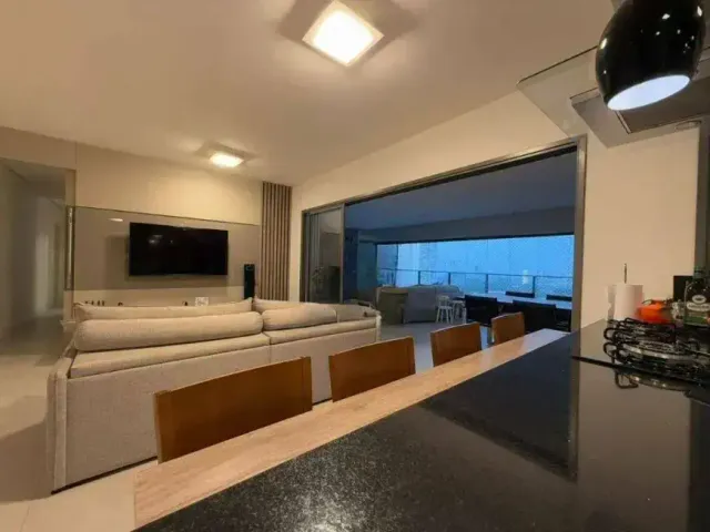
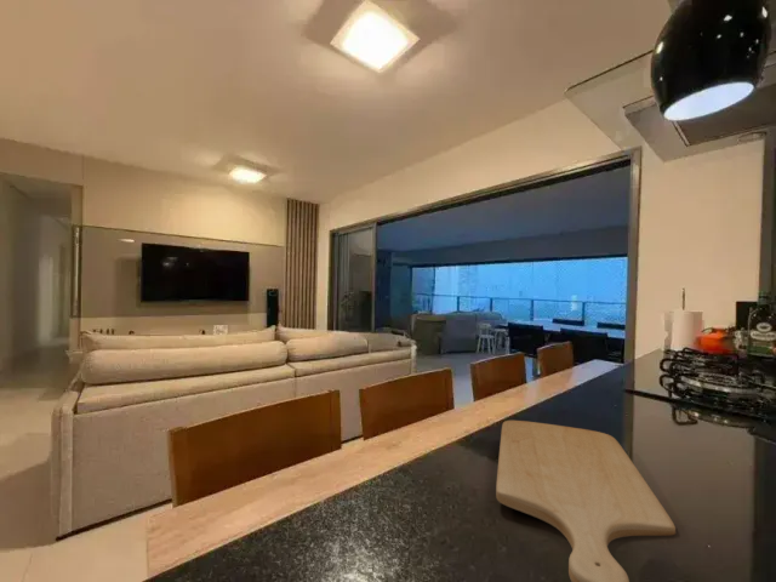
+ chopping board [495,420,677,582]
